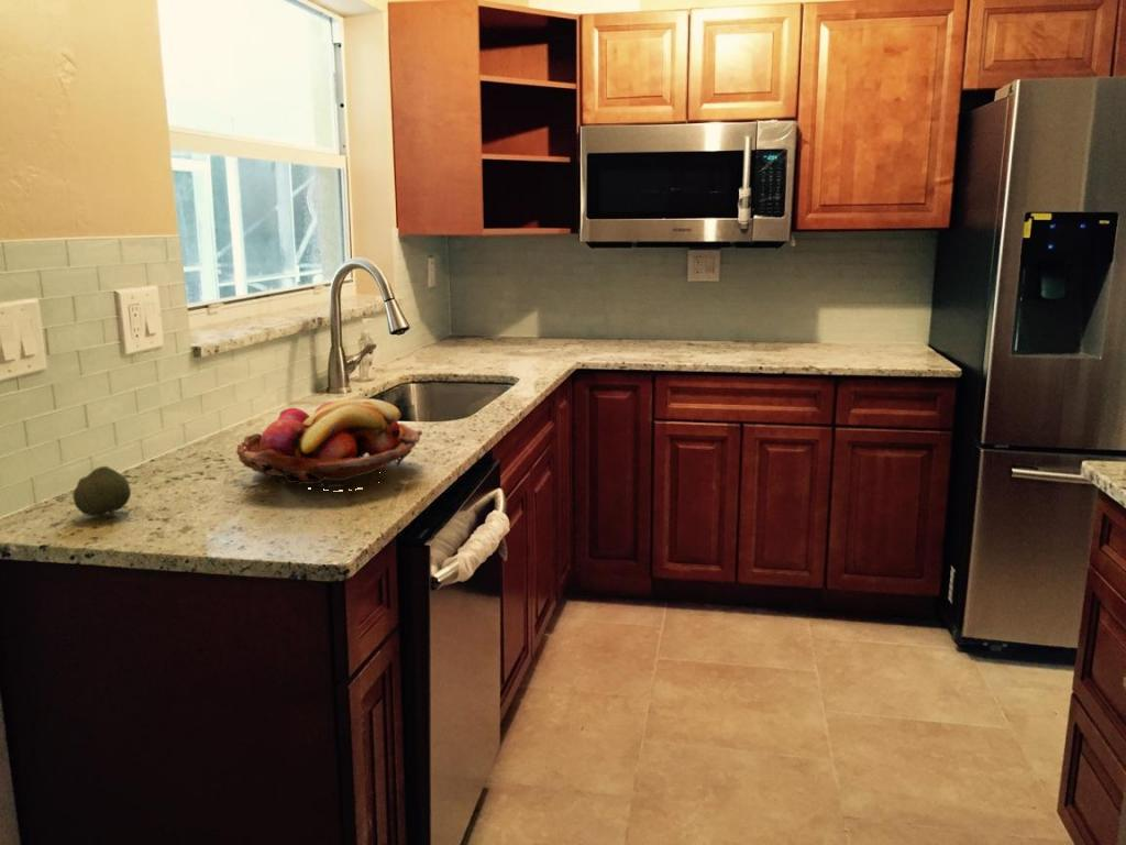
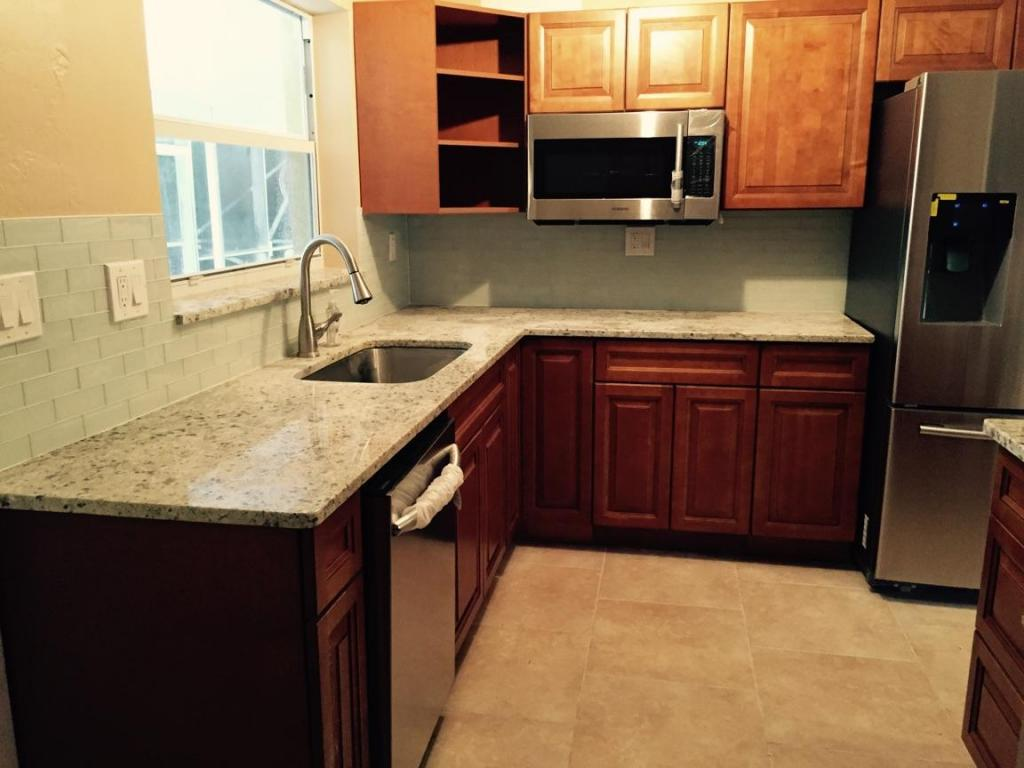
- fruit basket [235,398,423,492]
- fruit [71,465,132,518]
